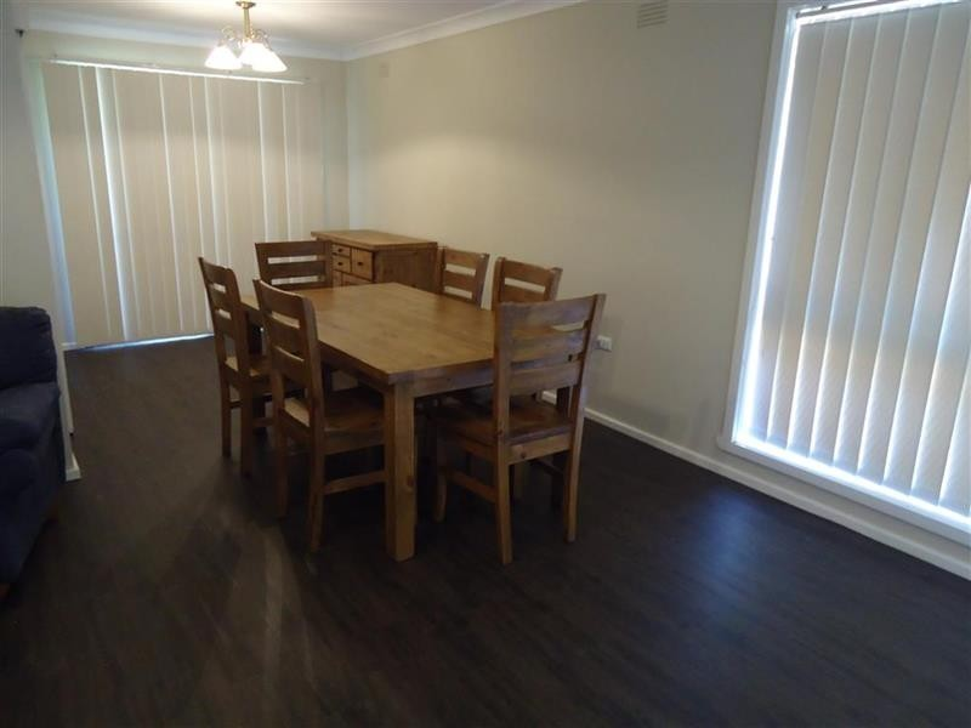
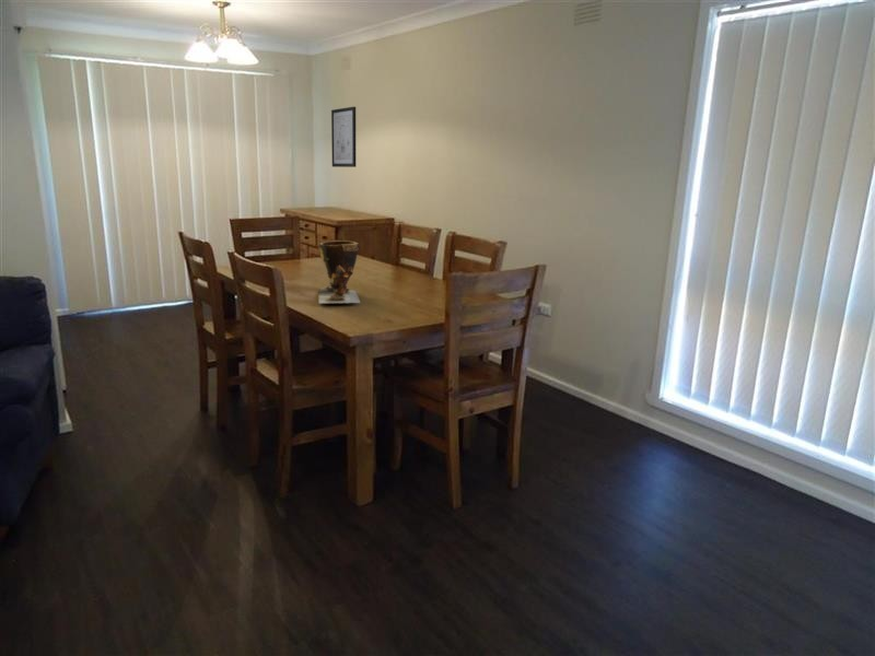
+ wall art [330,106,357,168]
+ clay pot [317,238,362,305]
